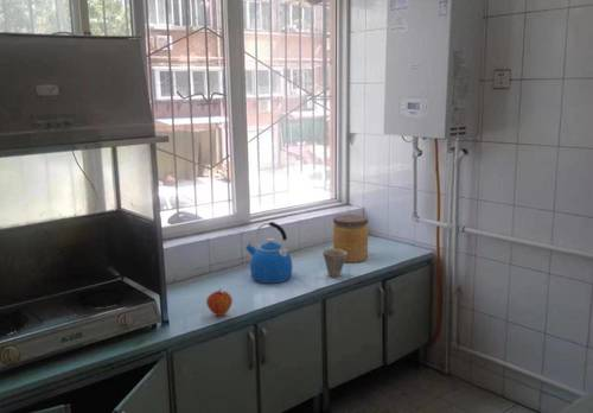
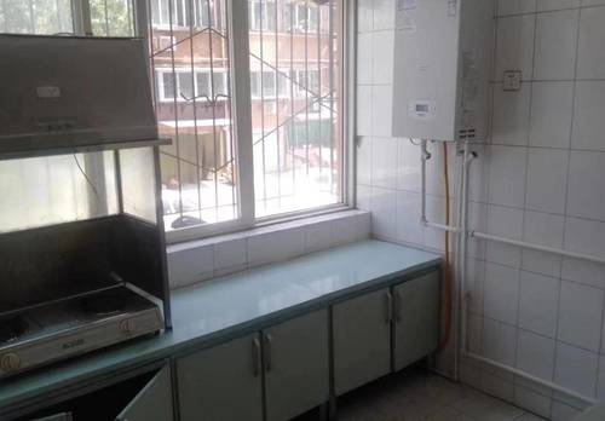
- fruit [205,287,234,318]
- kettle [244,221,294,284]
- jar [332,214,369,263]
- cup [321,248,347,278]
